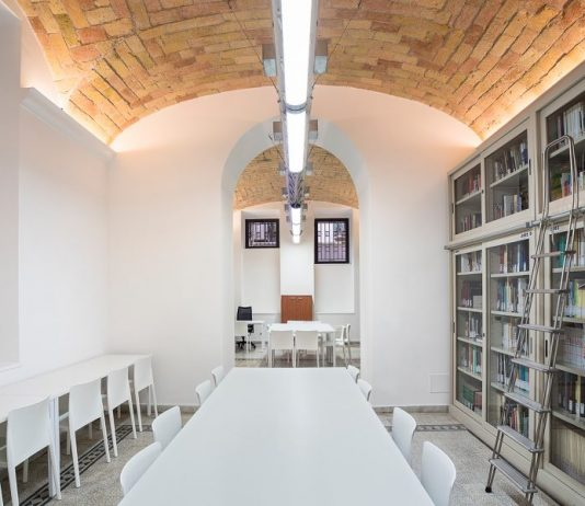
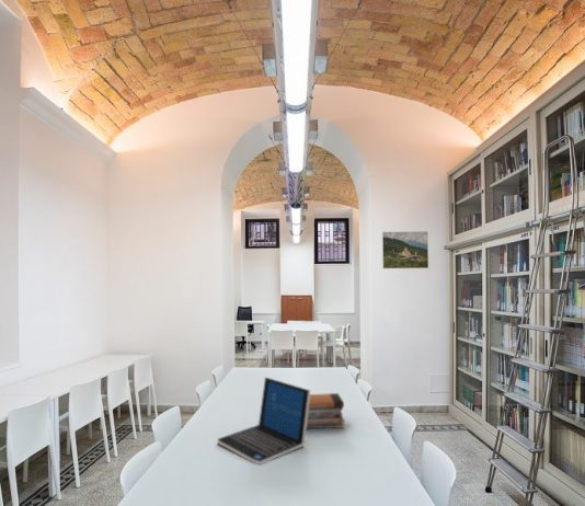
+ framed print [381,230,429,269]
+ laptop [217,376,312,465]
+ book stack [306,392,345,429]
